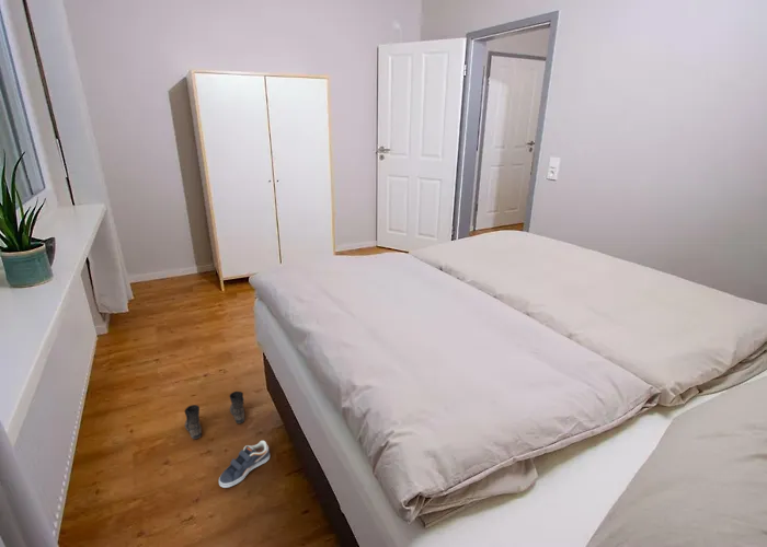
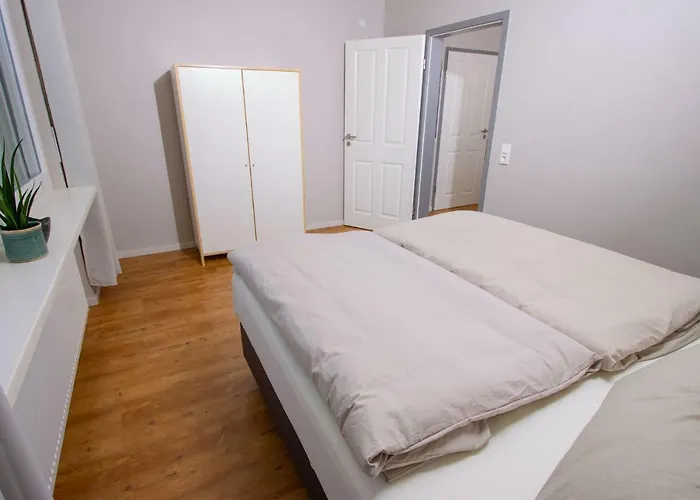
- sneaker [218,440,271,489]
- boots [184,391,245,440]
